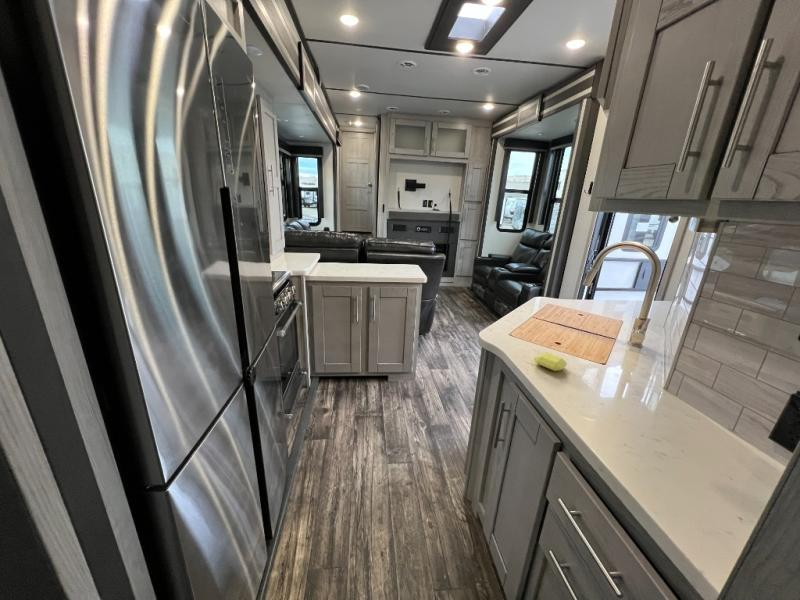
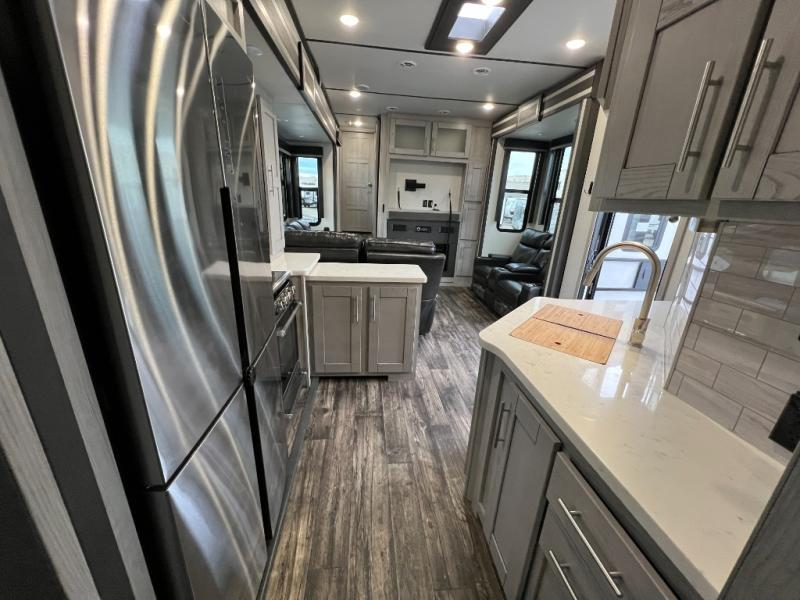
- soap bar [533,352,568,372]
